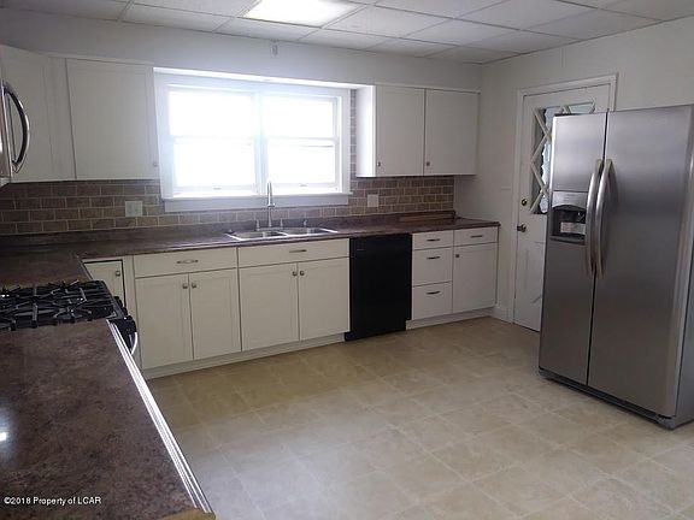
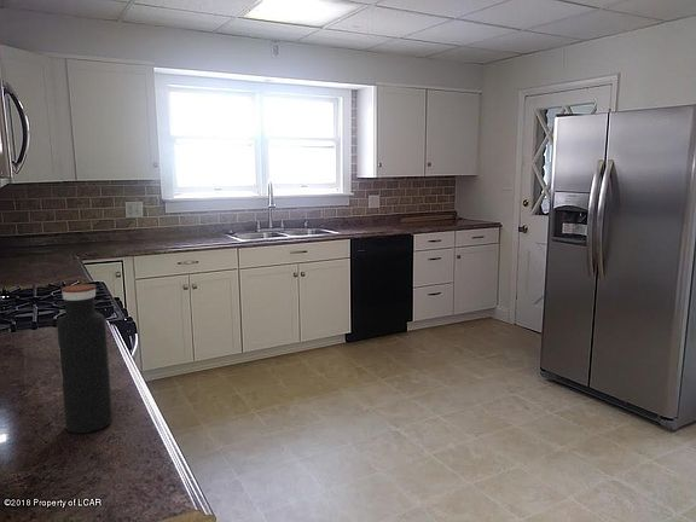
+ water bottle [56,283,114,435]
